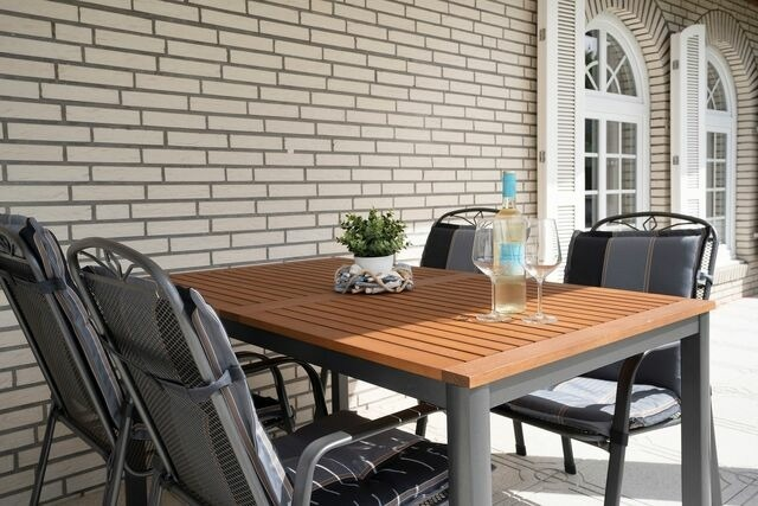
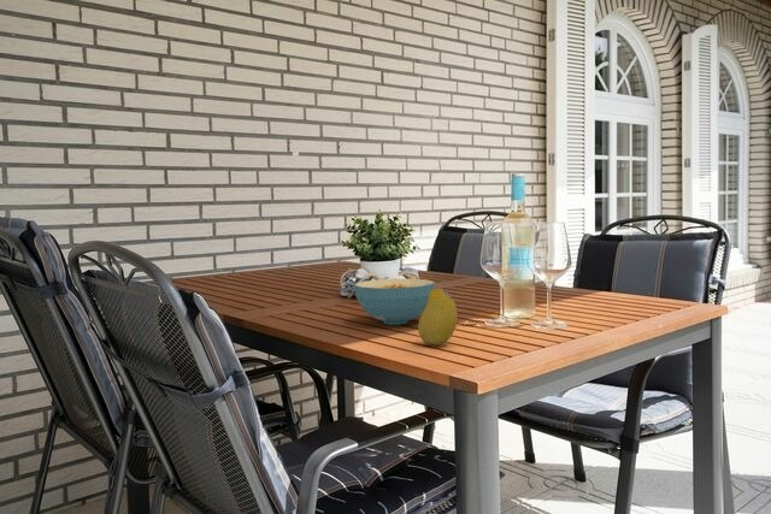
+ cereal bowl [353,278,436,326]
+ fruit [417,288,459,347]
